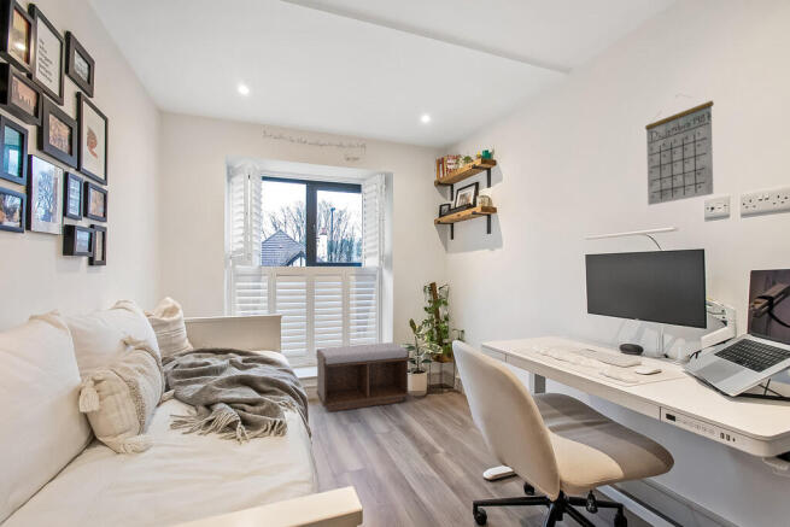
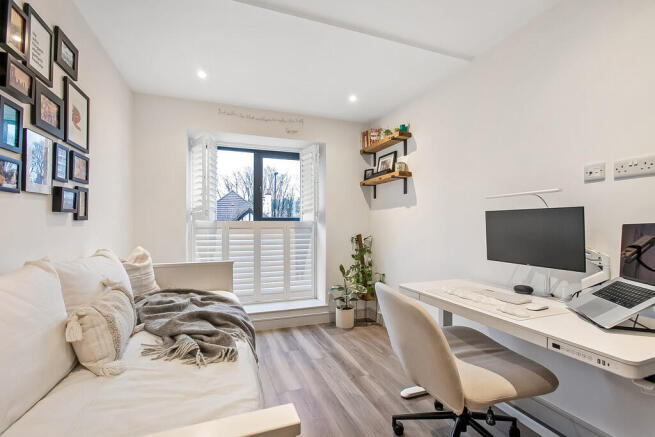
- bench [315,341,410,412]
- calendar [644,93,715,206]
